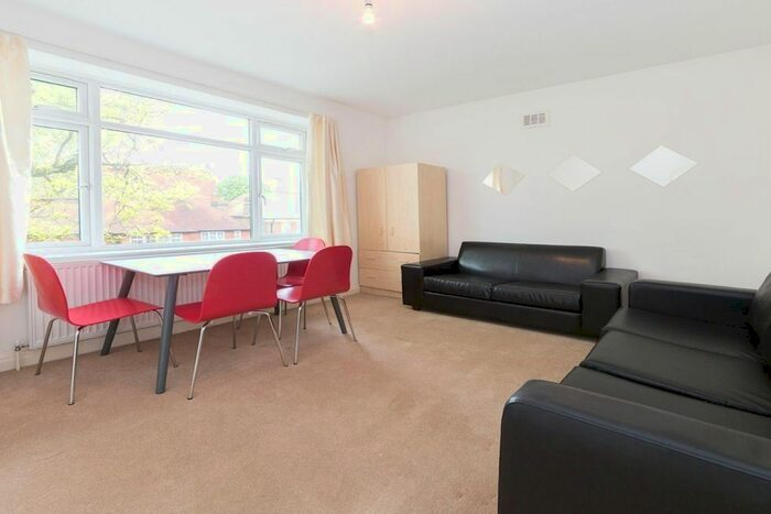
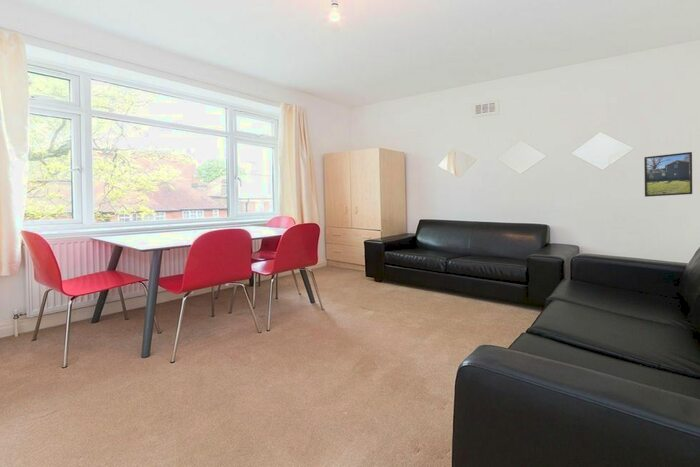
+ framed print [643,151,693,198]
